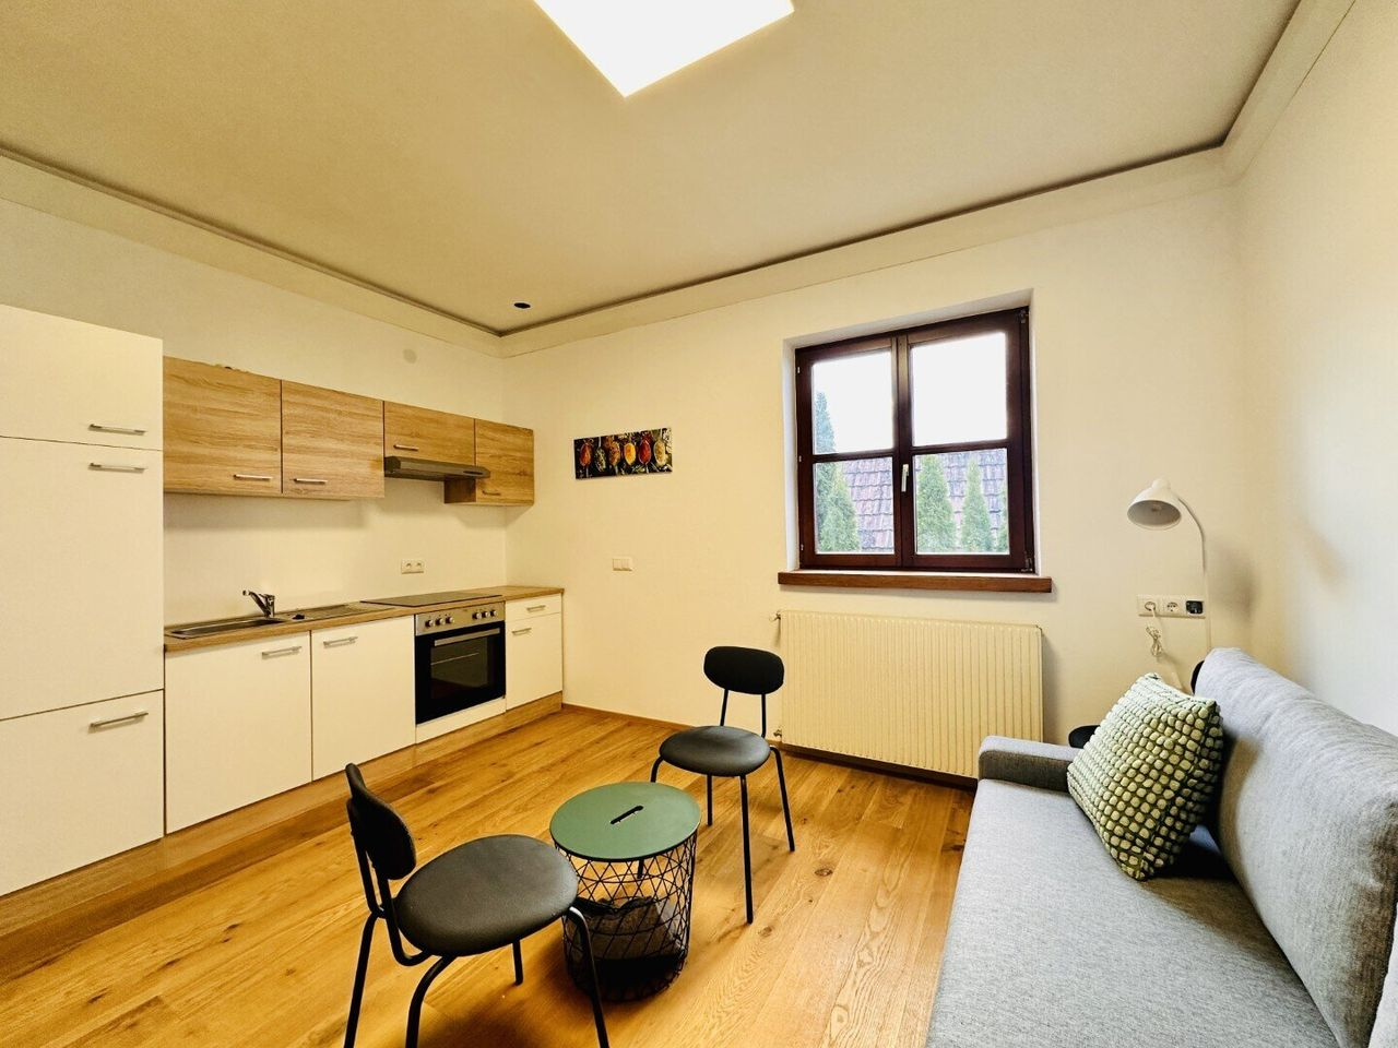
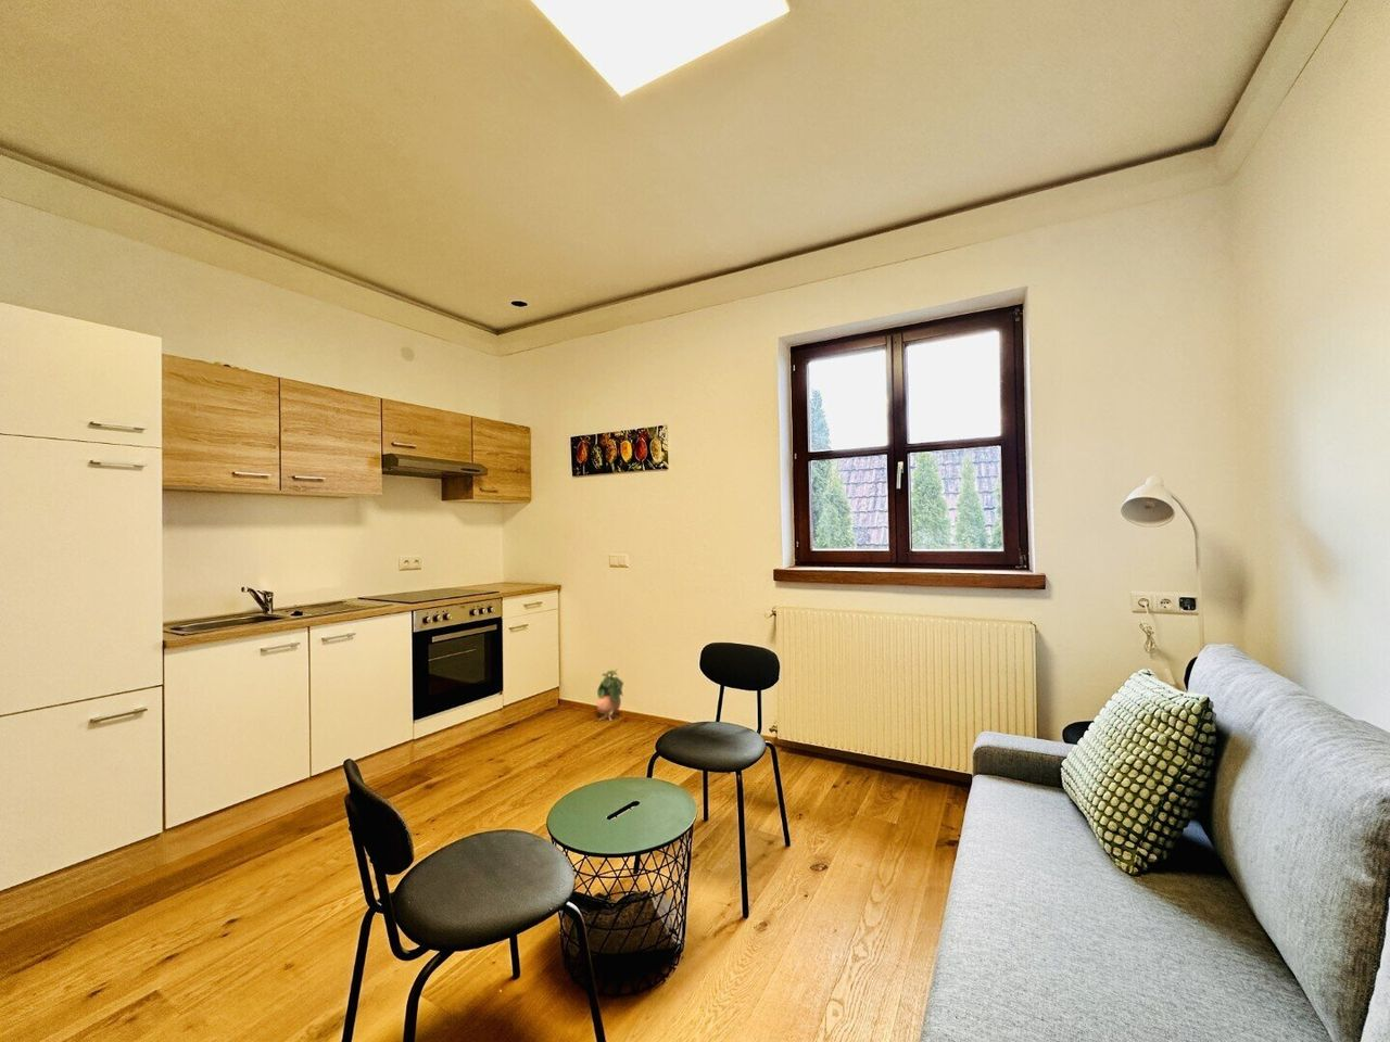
+ potted plant [596,668,625,722]
